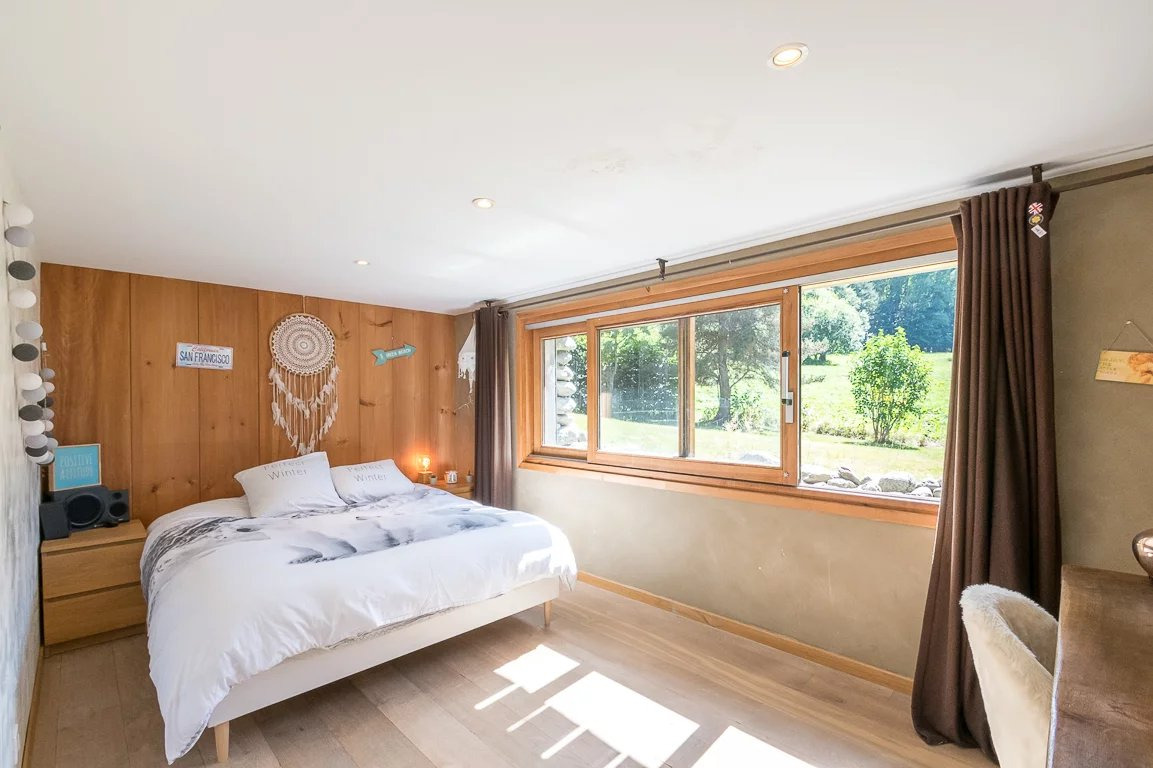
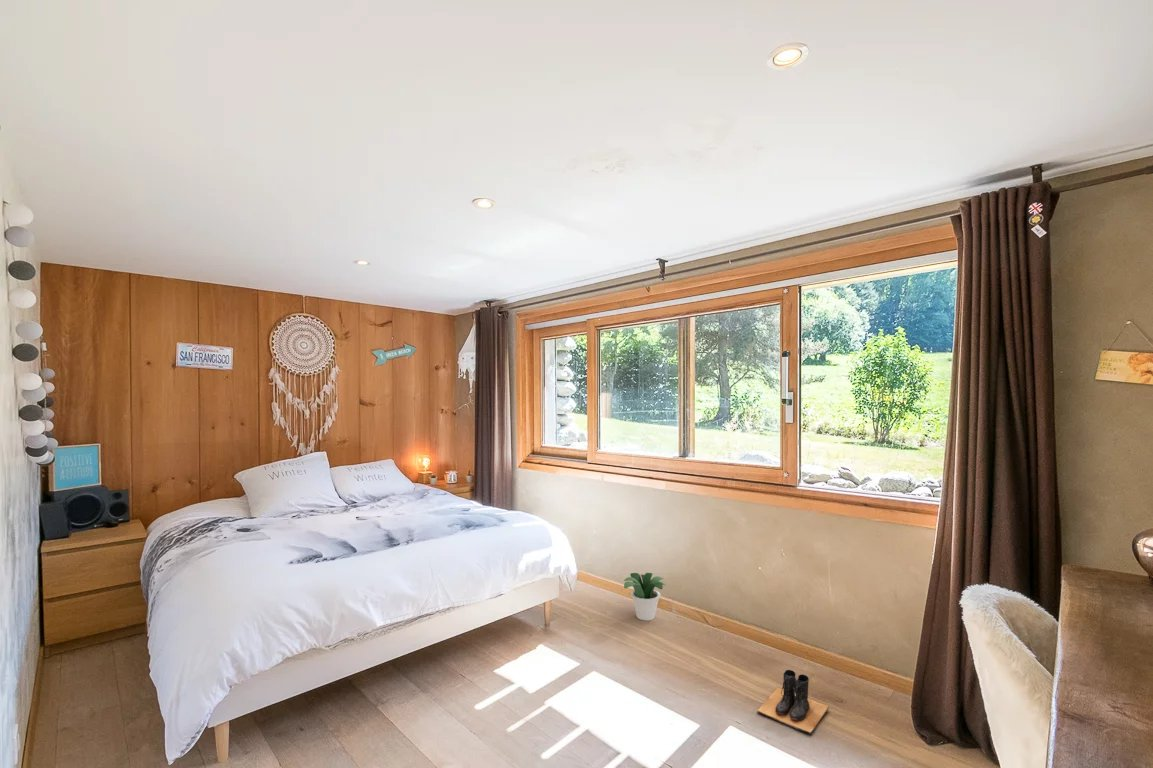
+ boots [756,669,830,735]
+ potted plant [623,572,666,622]
